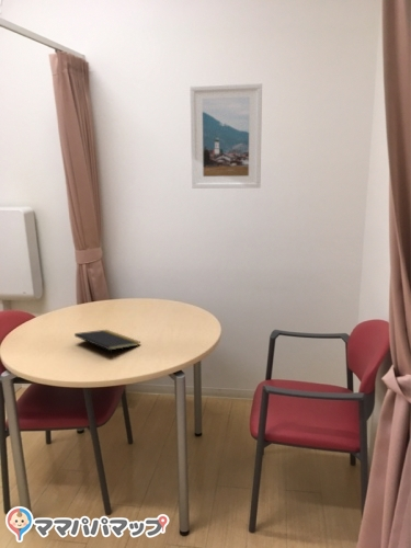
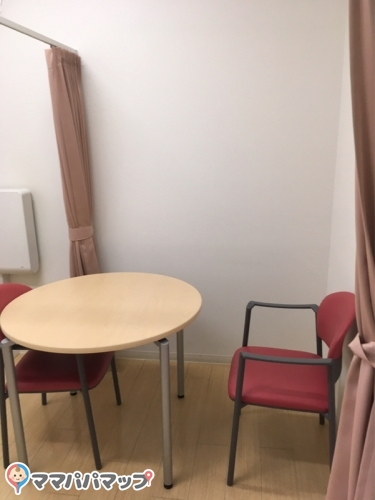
- notepad [73,329,141,359]
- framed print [189,82,263,190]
